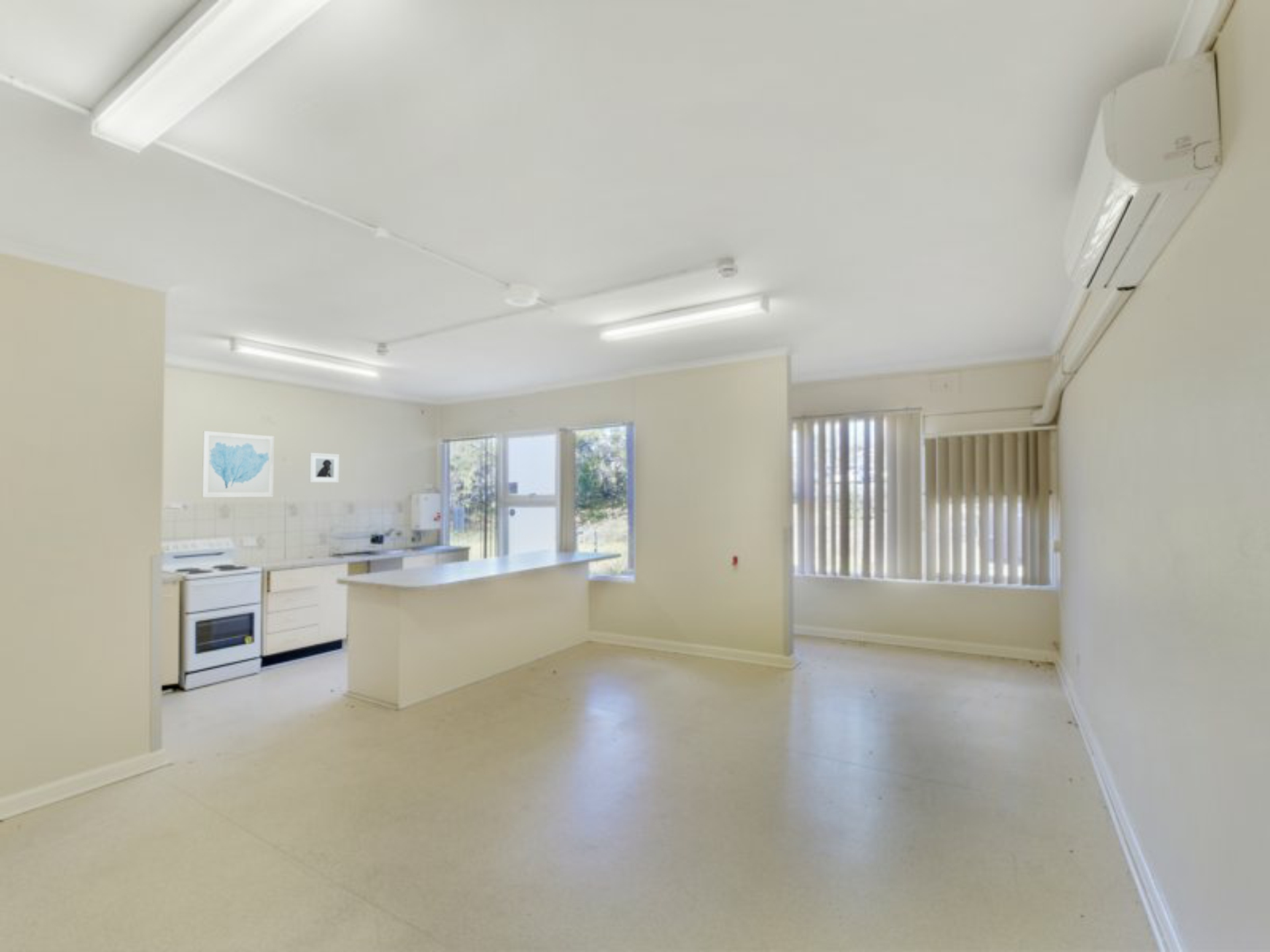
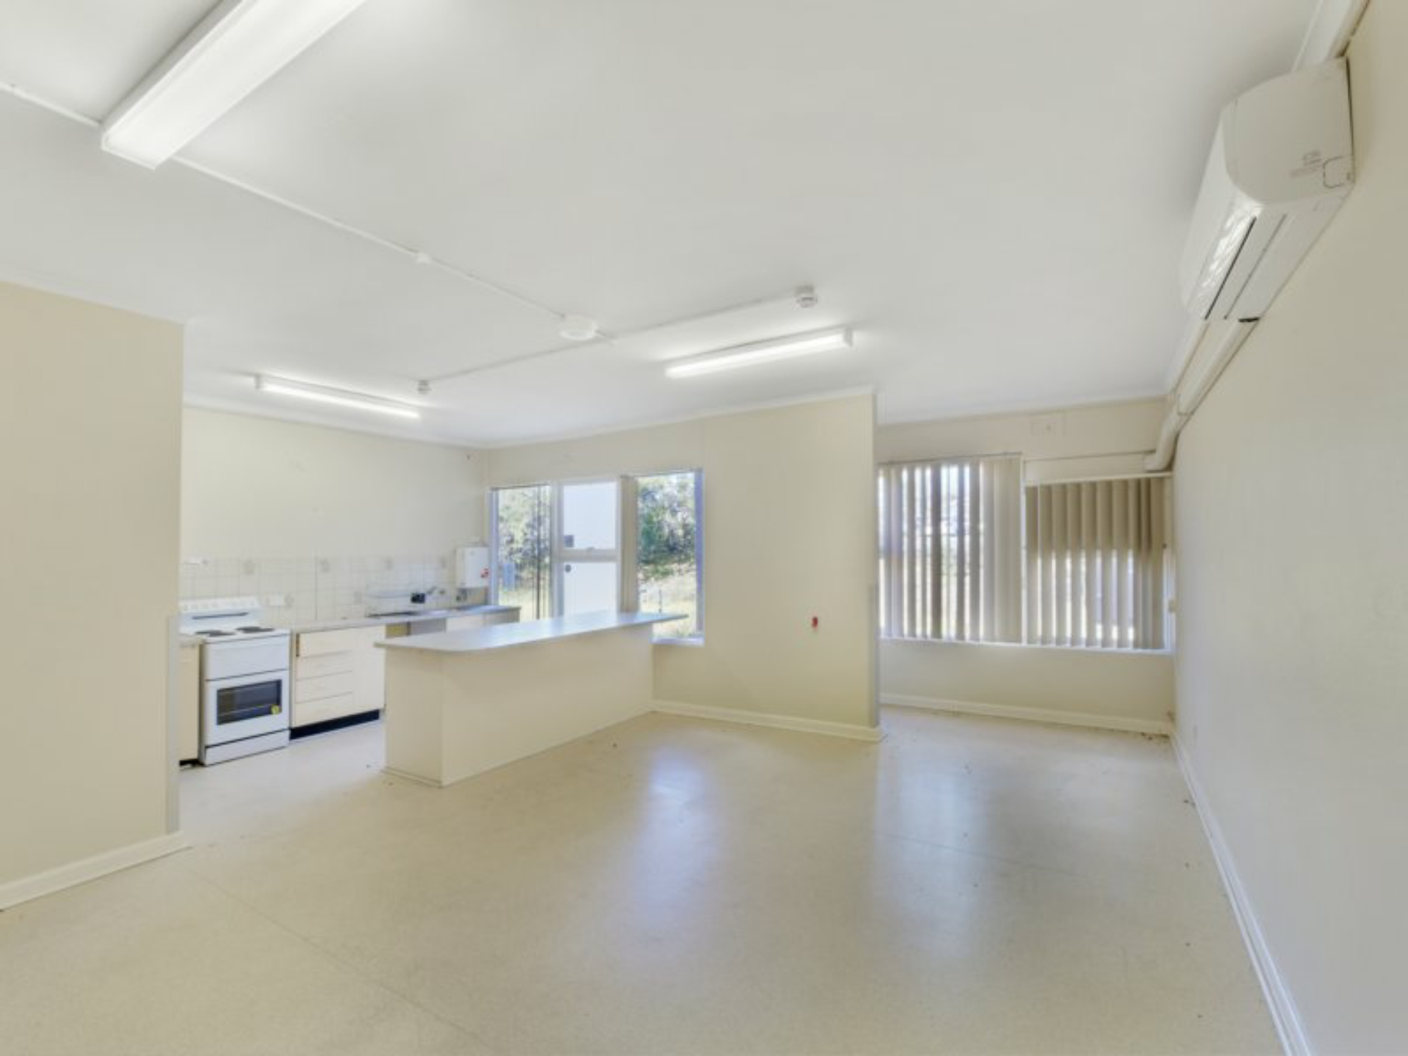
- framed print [309,452,340,483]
- wall art [202,430,275,498]
